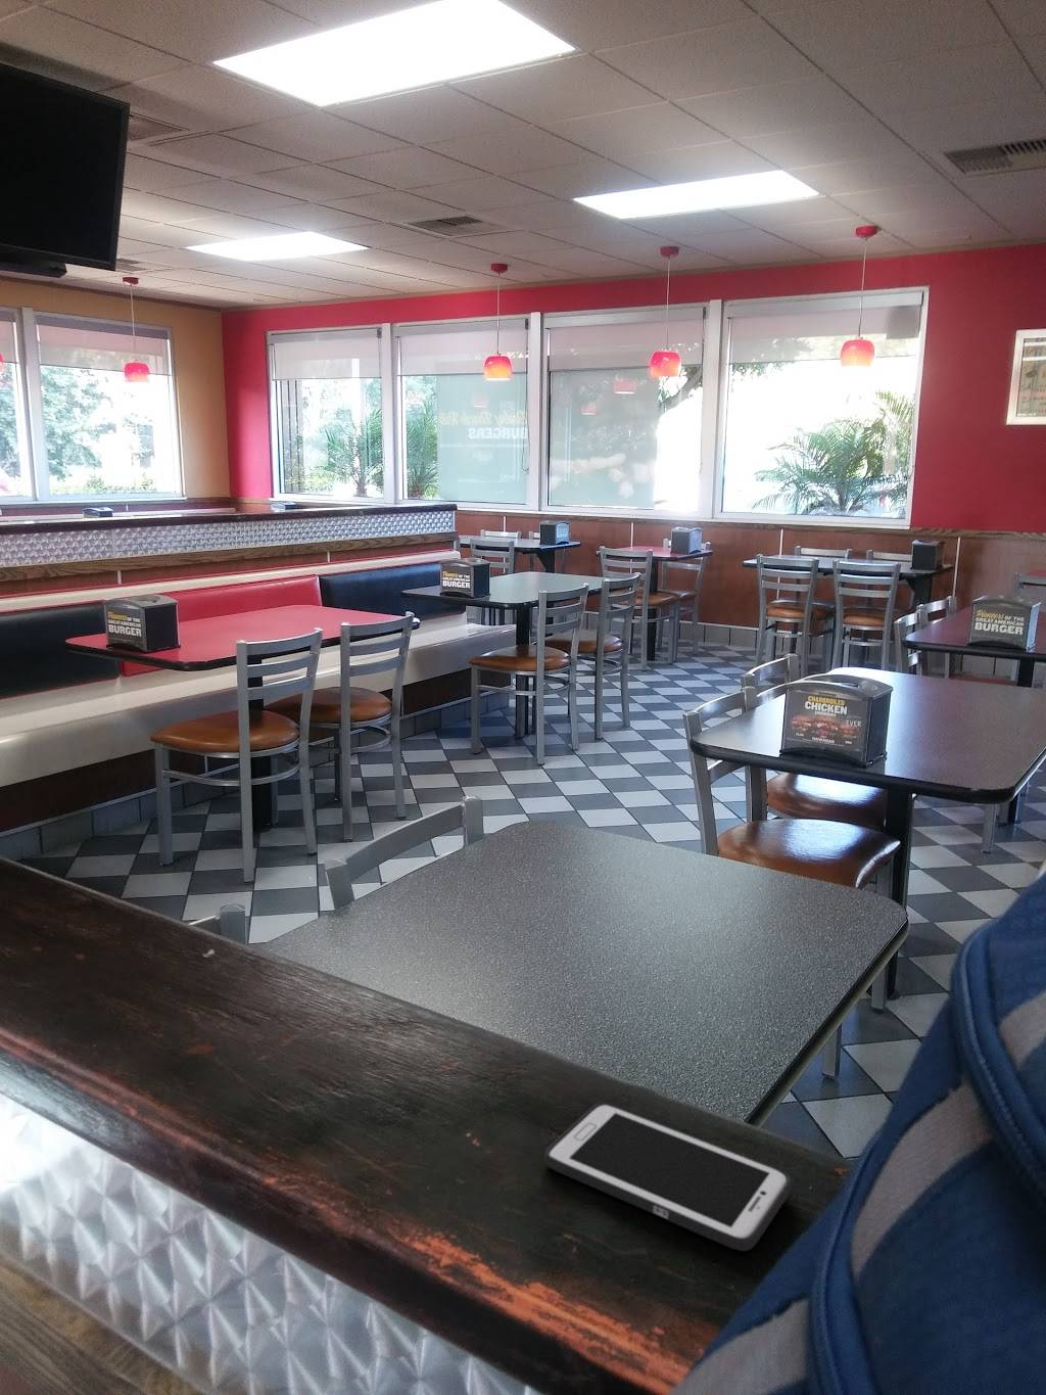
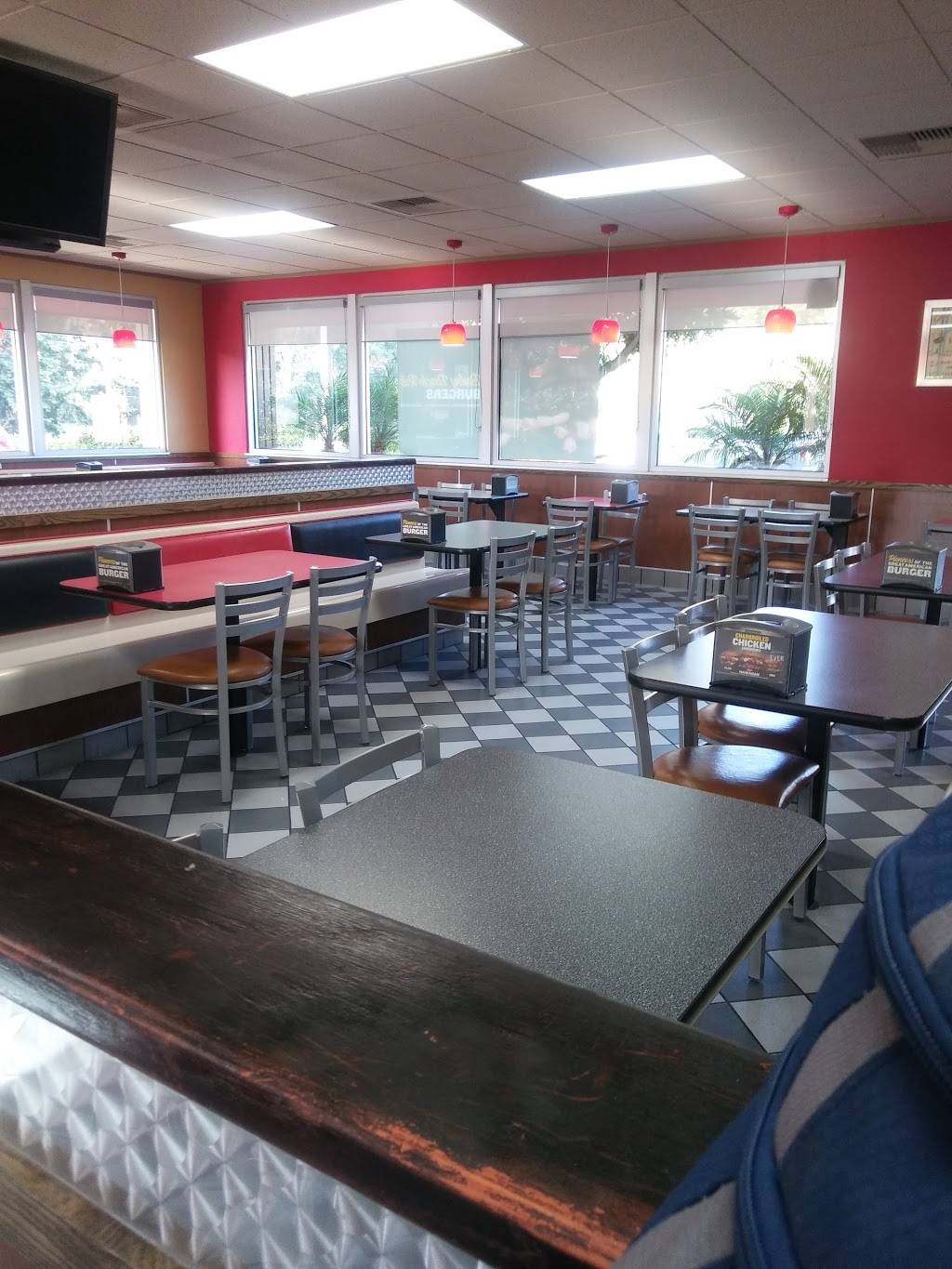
- cell phone [544,1101,792,1252]
